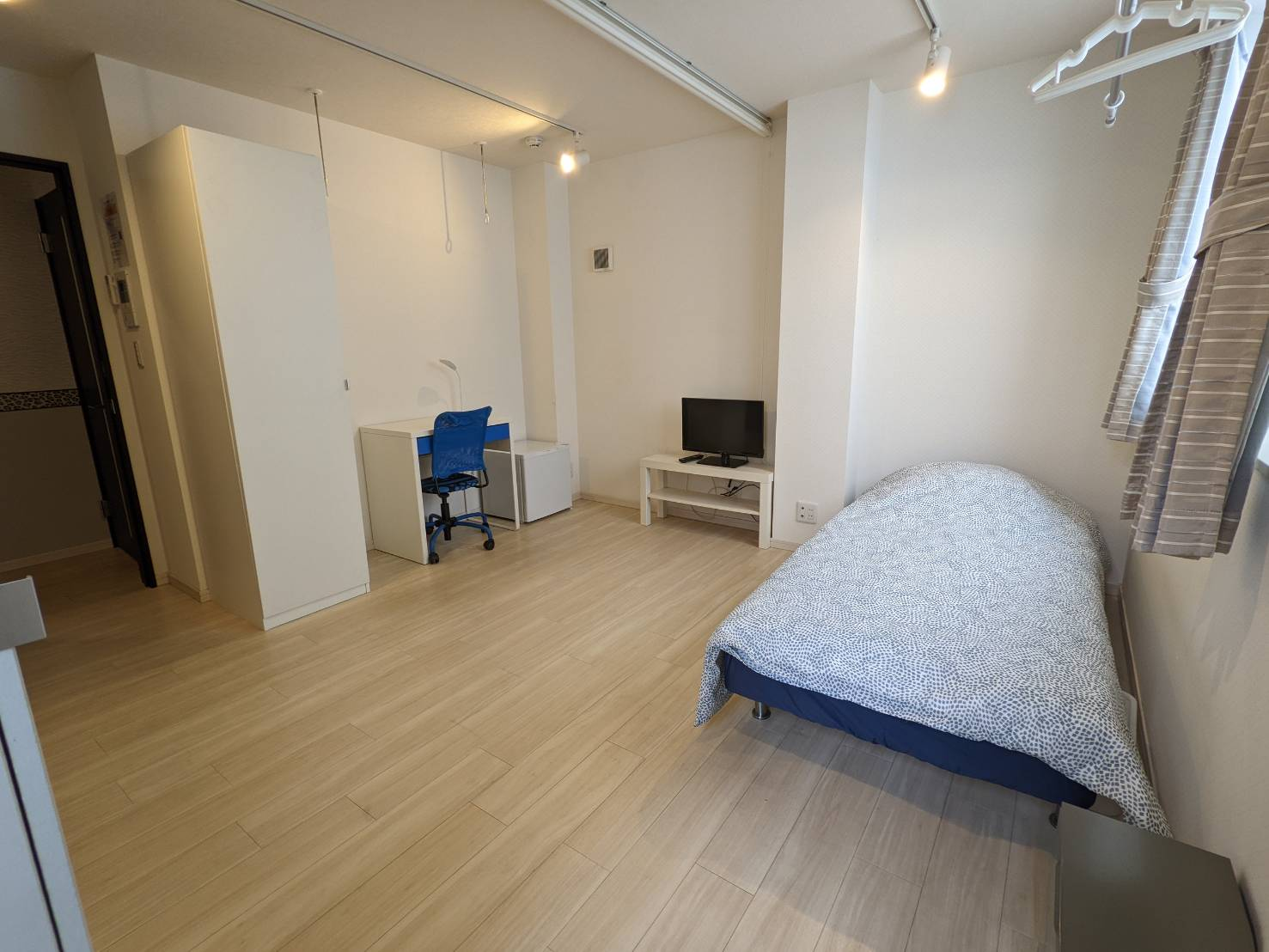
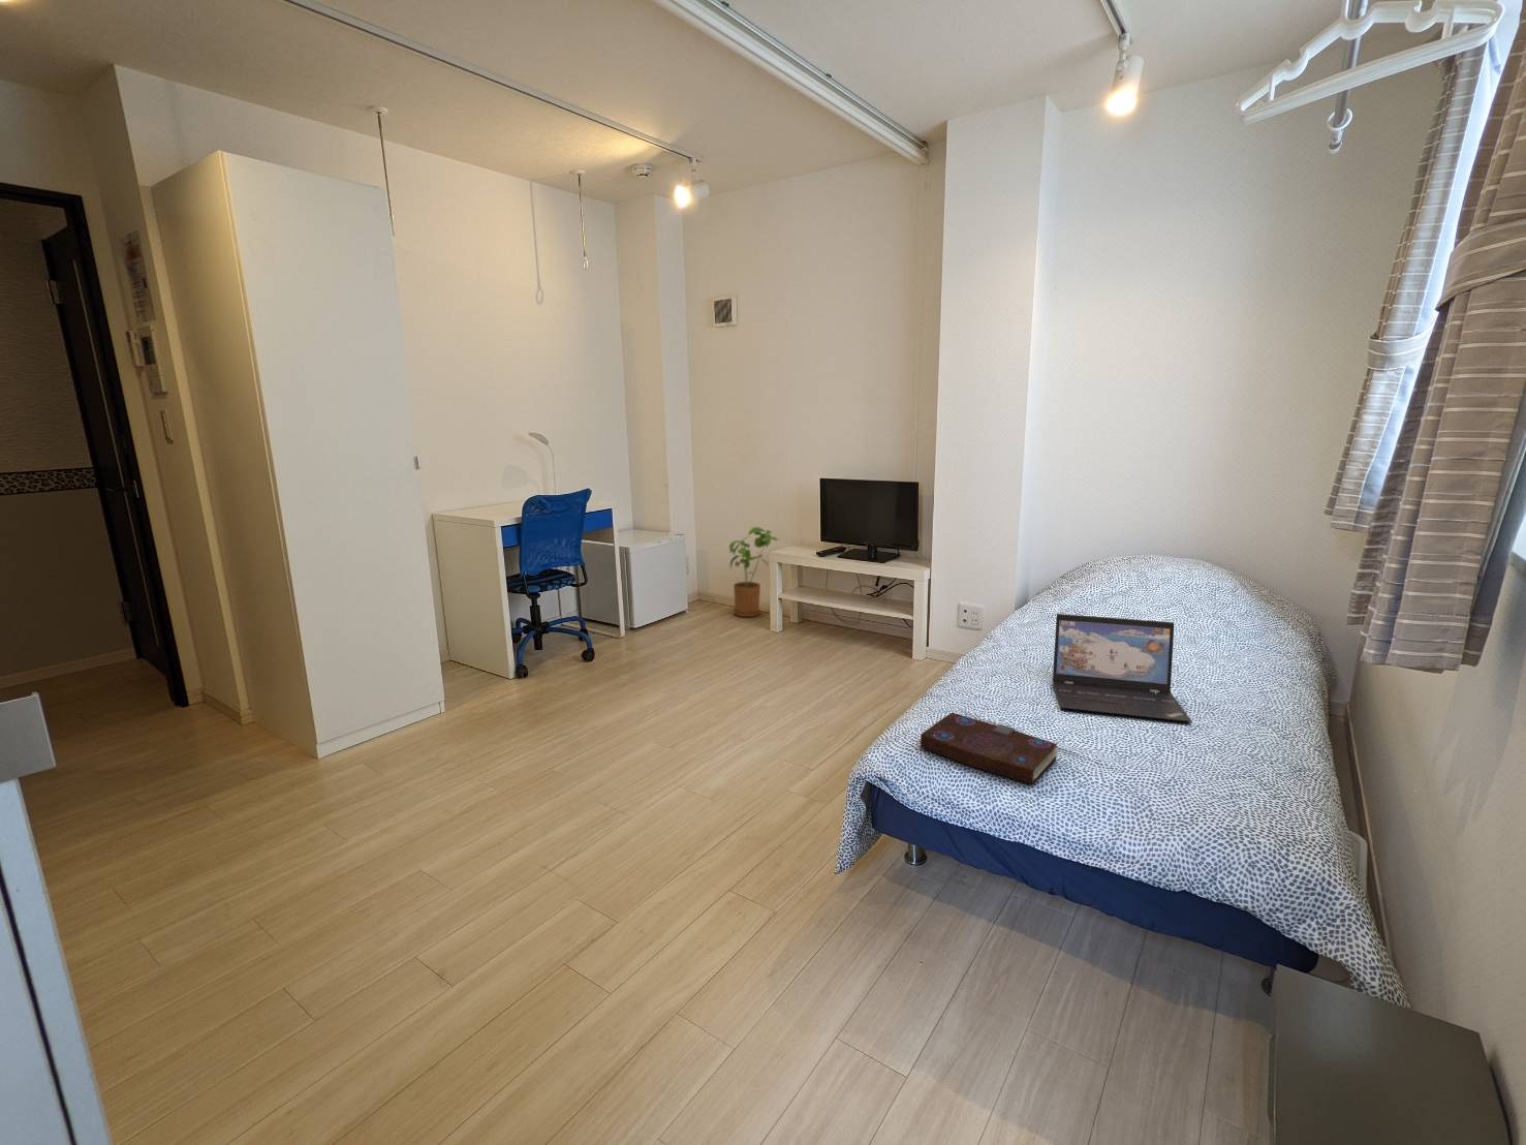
+ book [919,712,1061,785]
+ laptop [1052,613,1193,723]
+ house plant [729,526,779,618]
